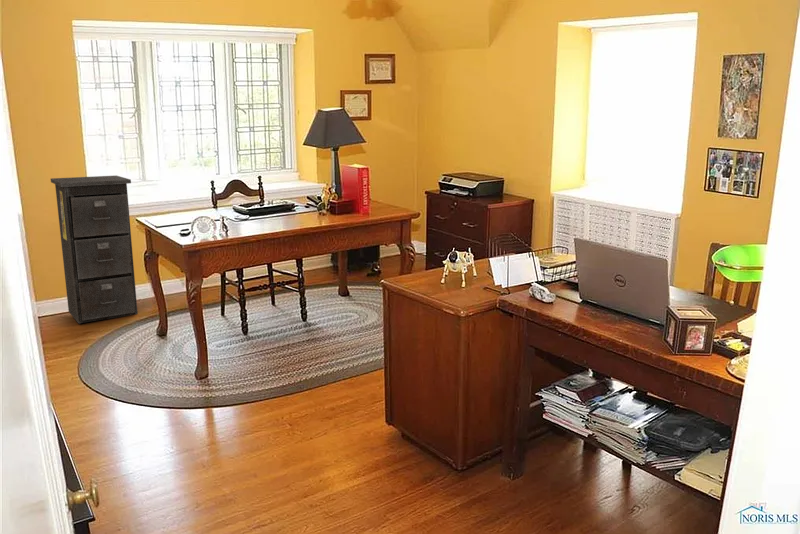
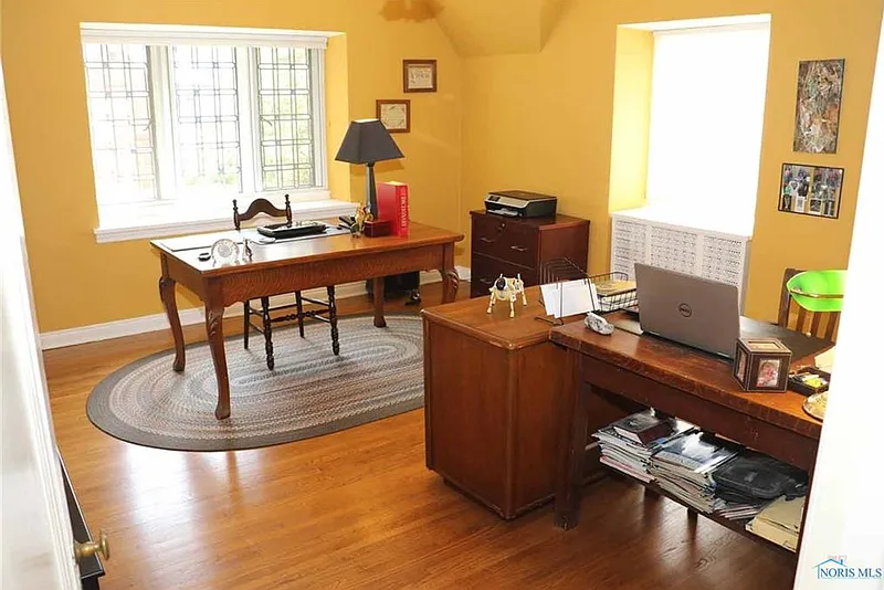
- filing cabinet [50,174,139,324]
